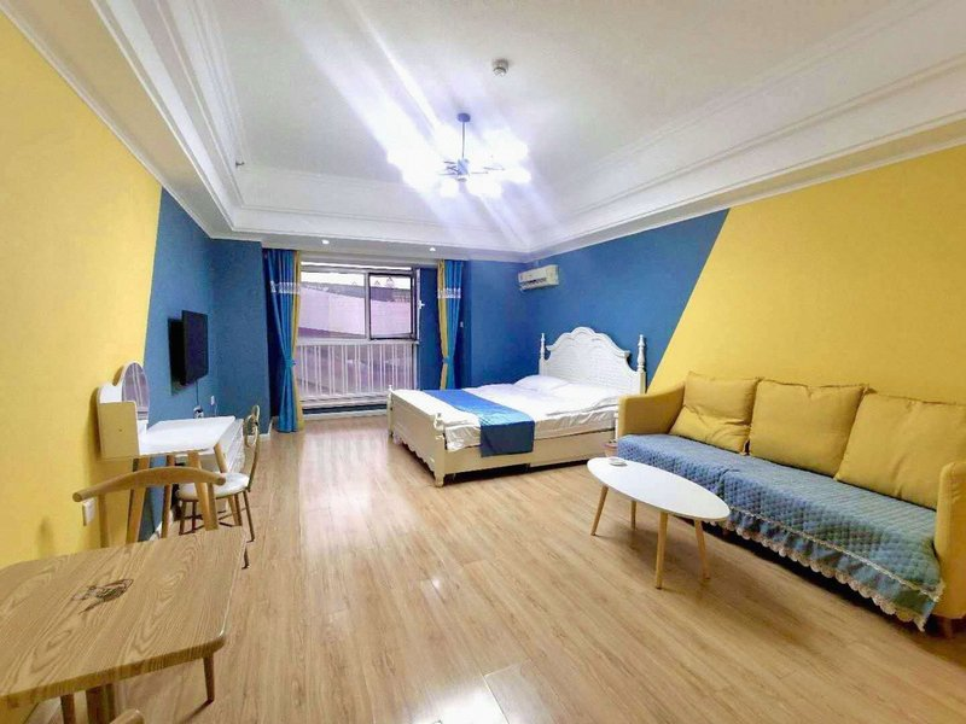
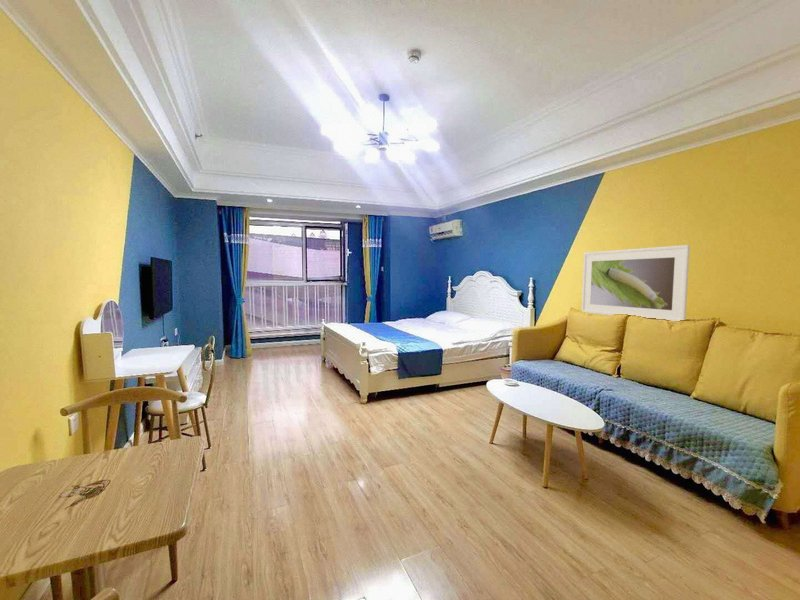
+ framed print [581,244,691,322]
